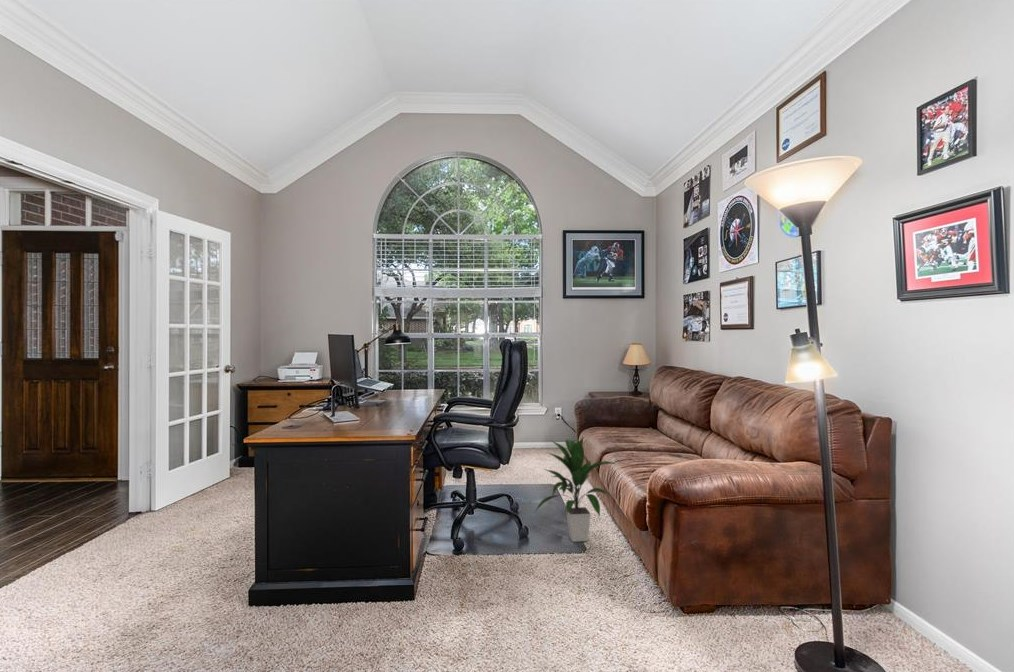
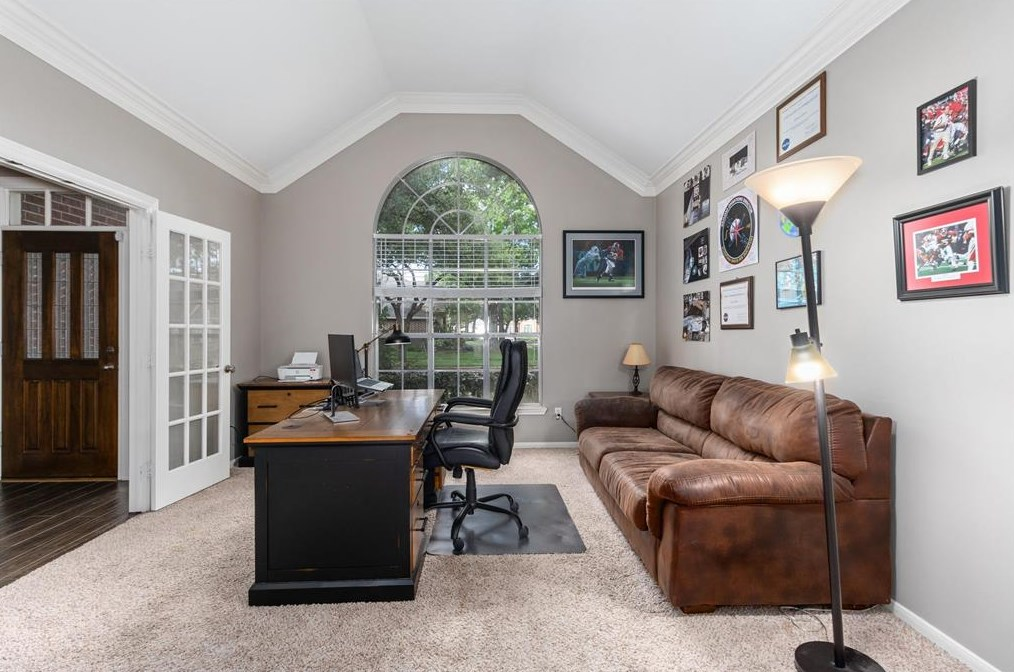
- indoor plant [534,436,617,543]
